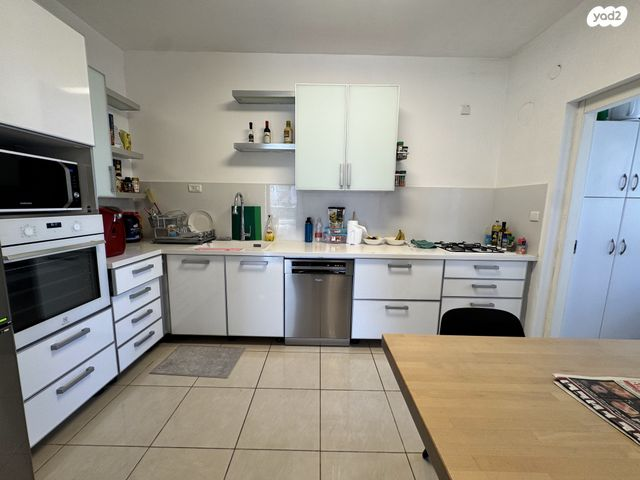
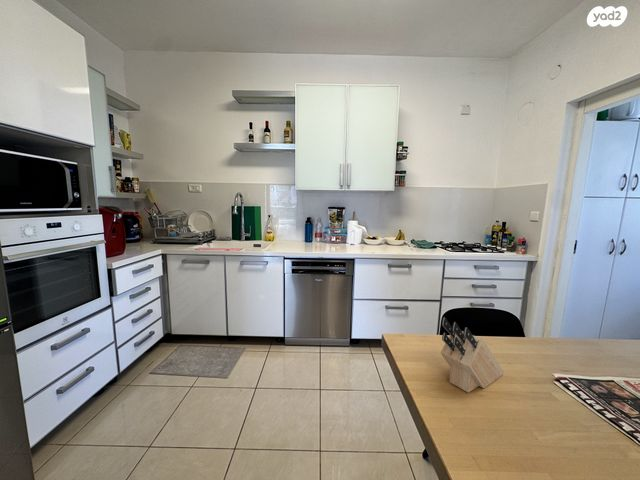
+ knife block [440,316,505,394]
